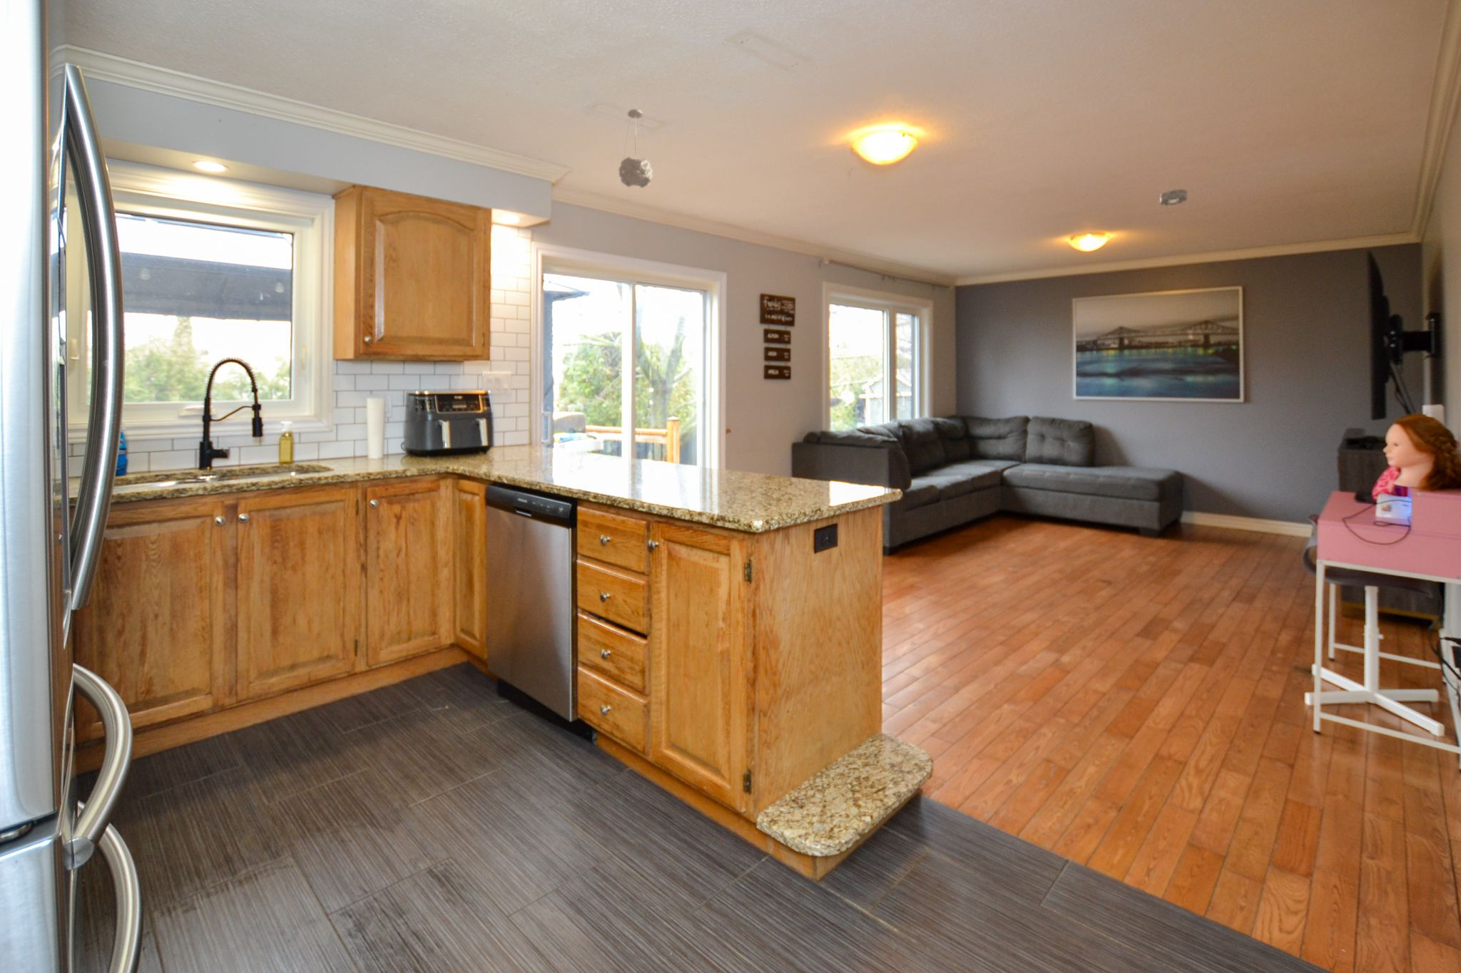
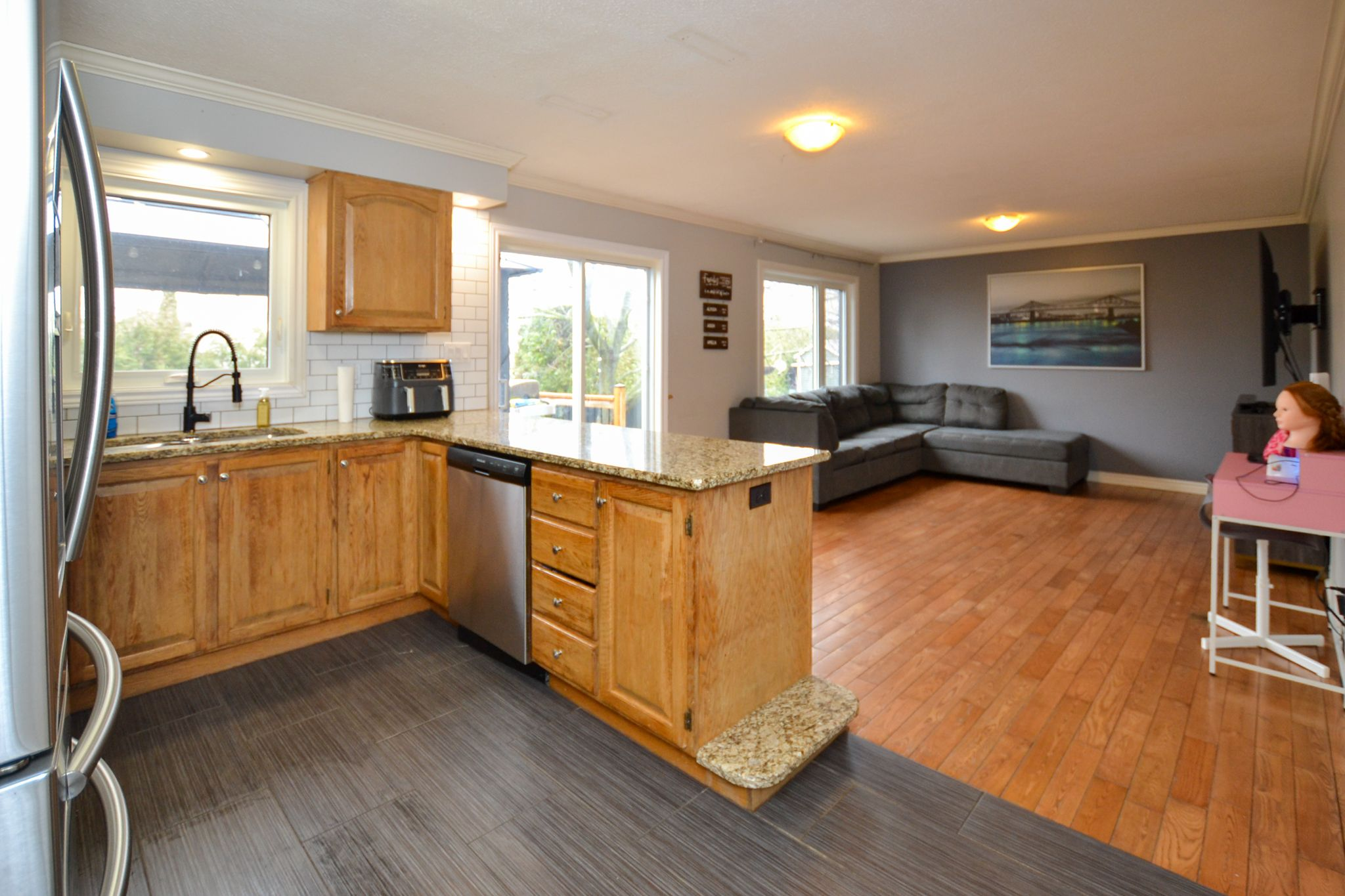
- smoke detector [1159,188,1187,206]
- pendant light [618,109,654,189]
